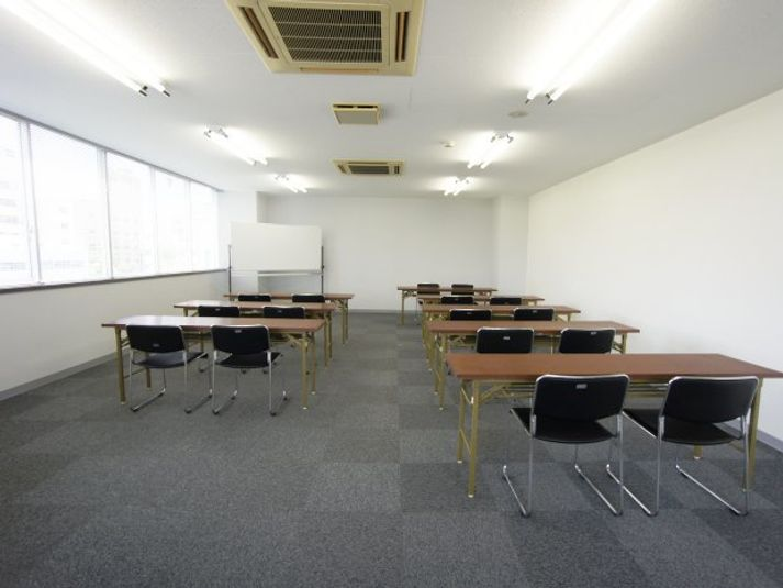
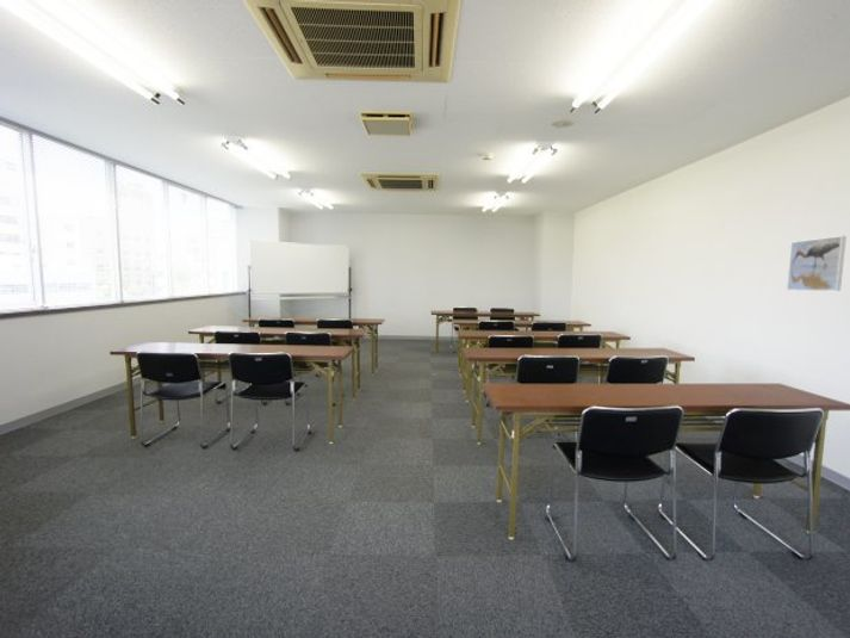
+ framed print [786,235,848,292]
